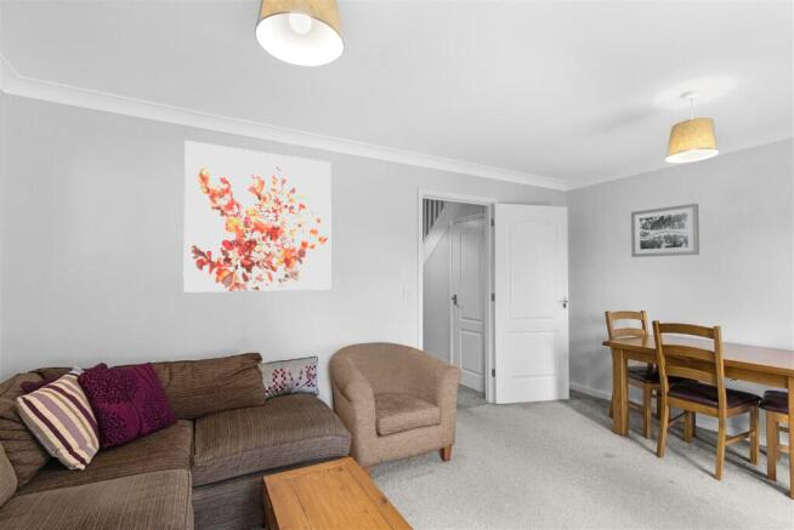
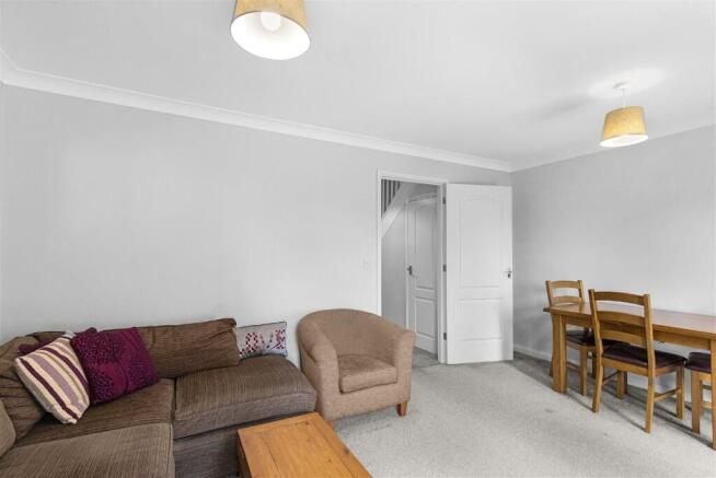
- wall art [182,139,333,294]
- wall art [630,203,701,258]
